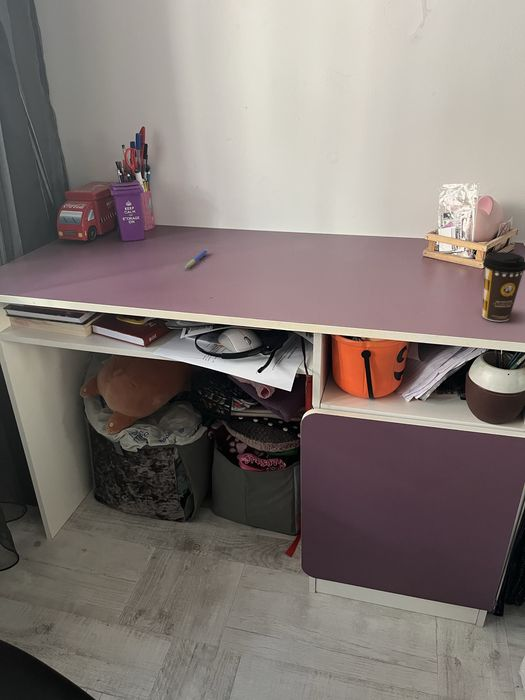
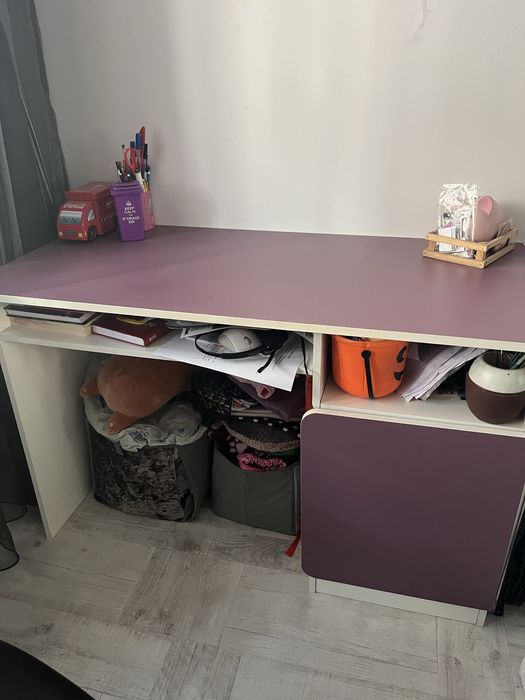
- coffee cup [481,251,525,323]
- pen [184,248,209,270]
